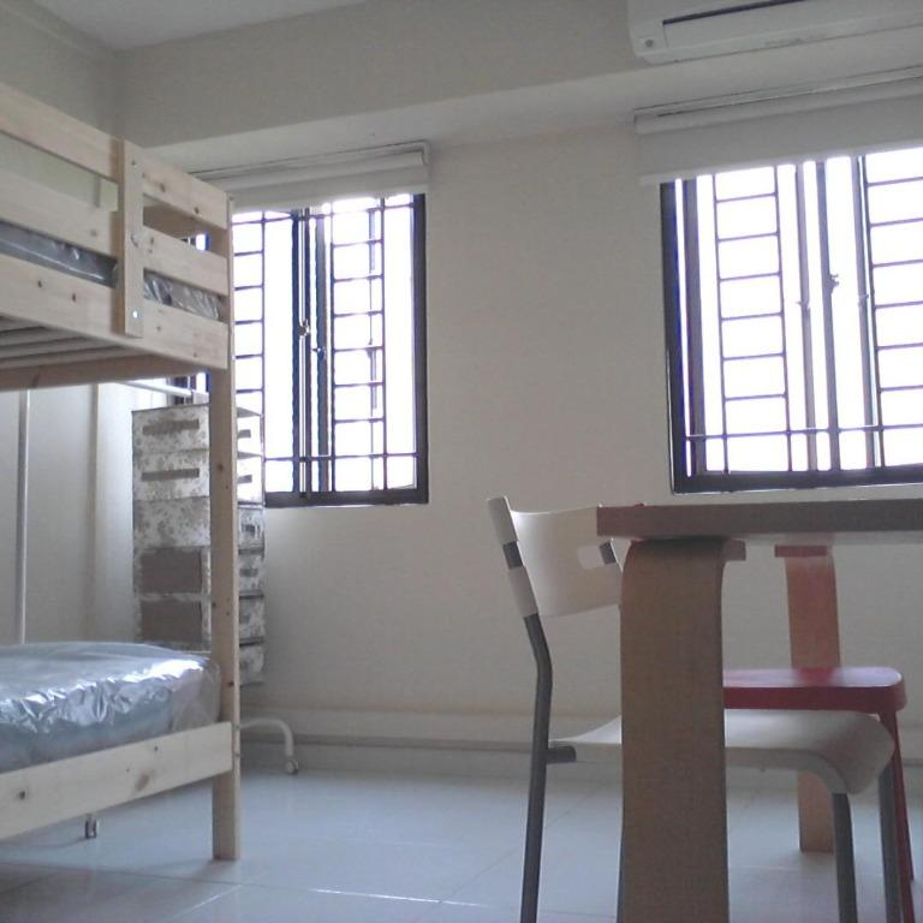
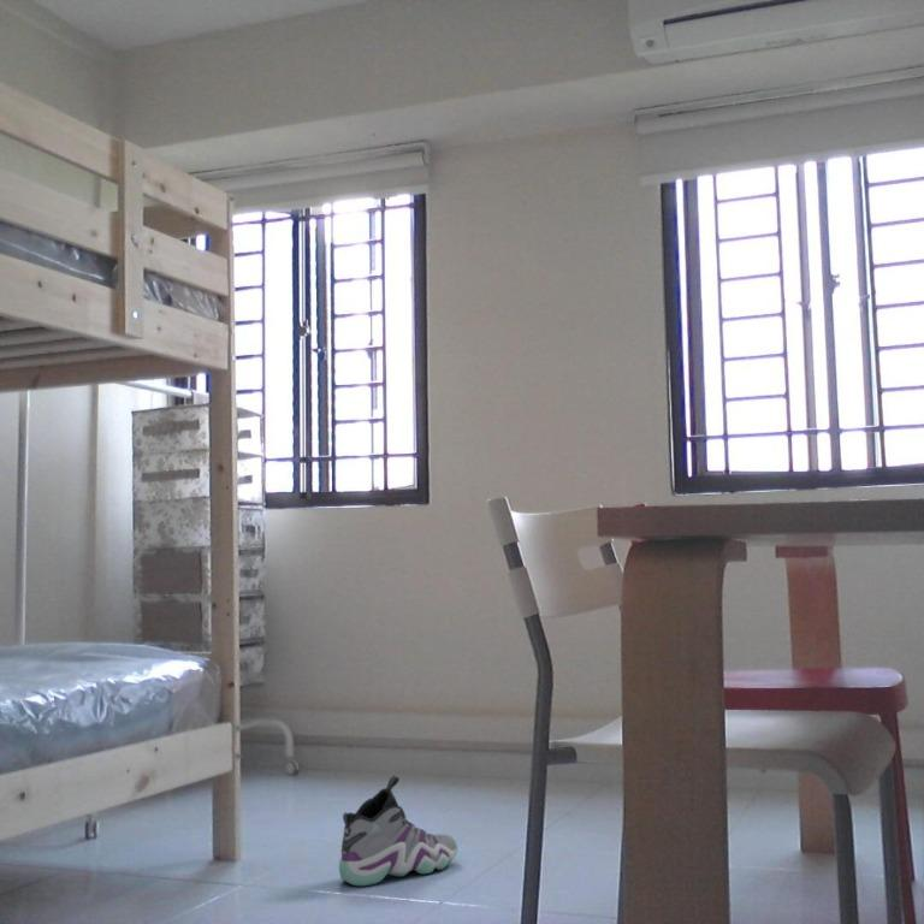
+ sneaker [338,775,458,888]
